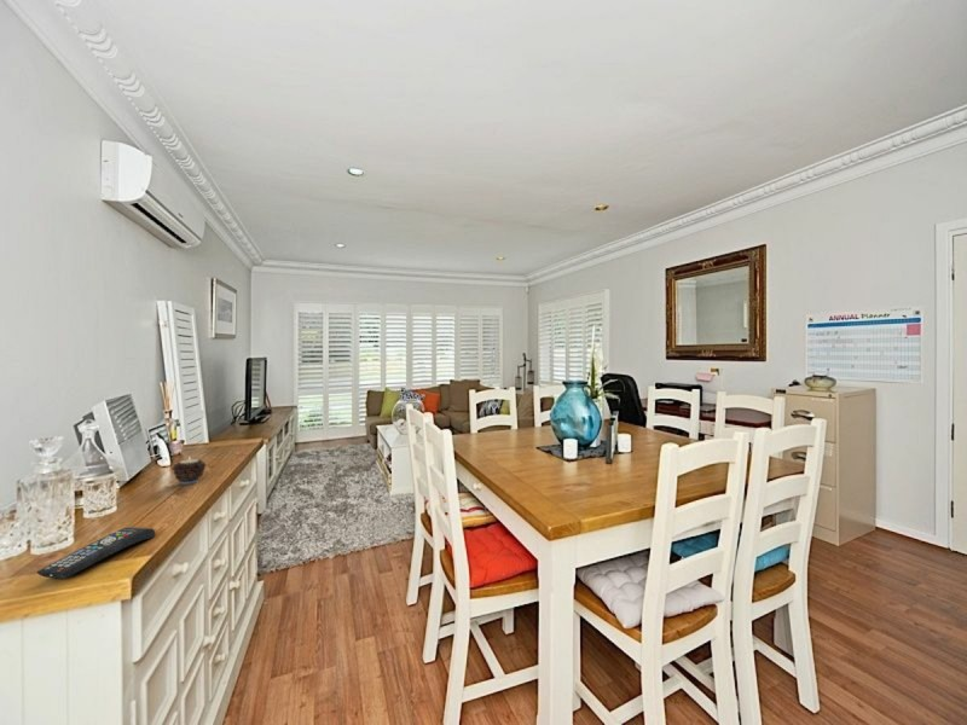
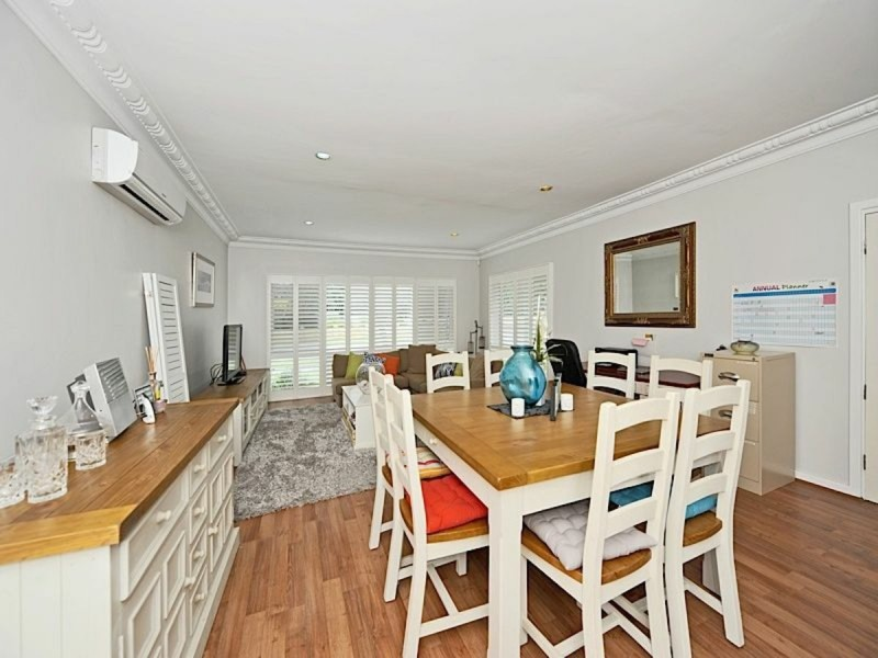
- candle [170,457,208,486]
- remote control [35,526,157,580]
